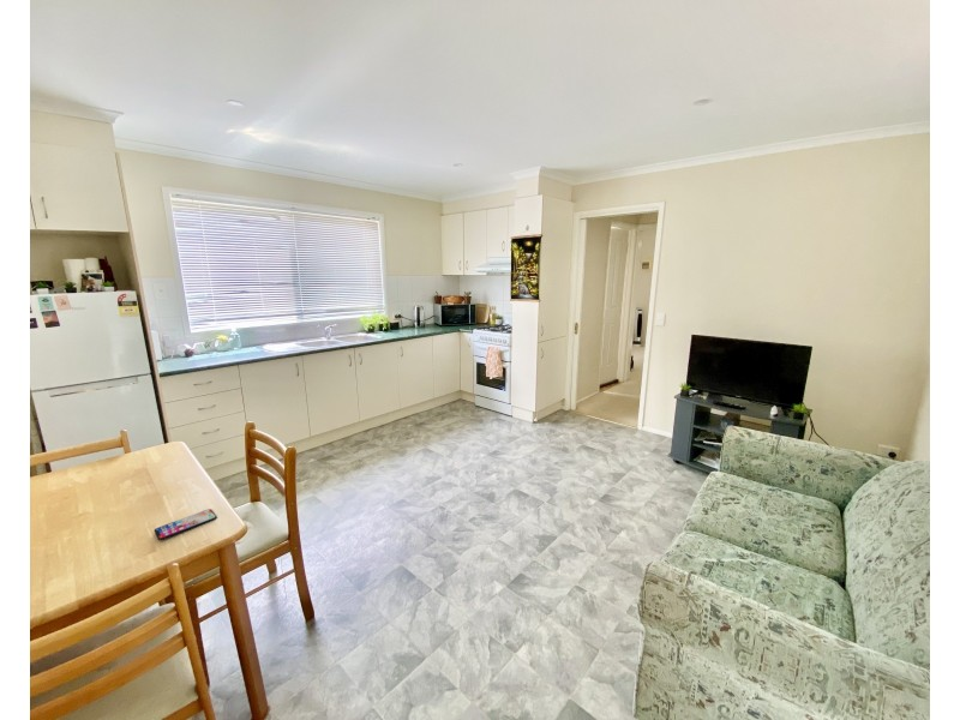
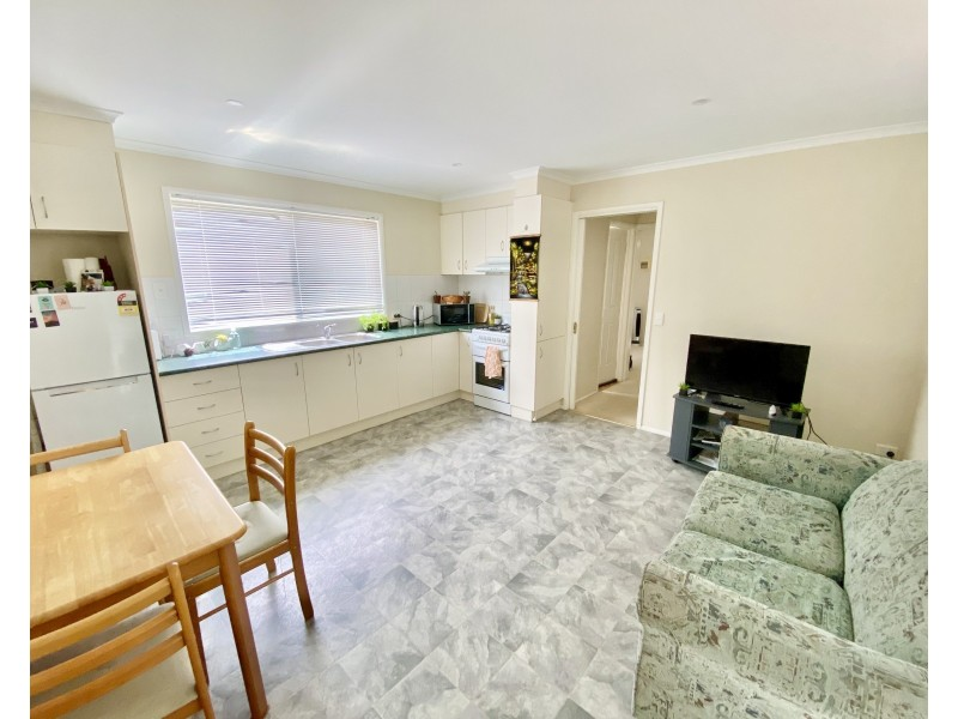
- smartphone [154,508,217,541]
